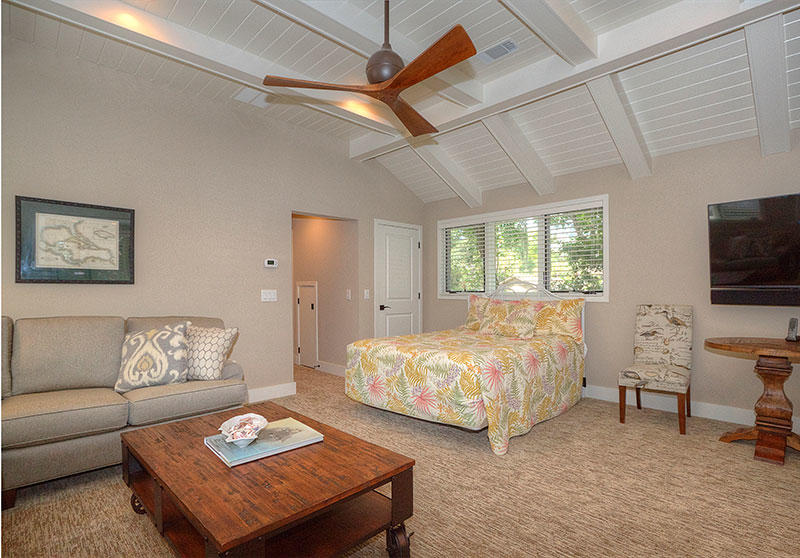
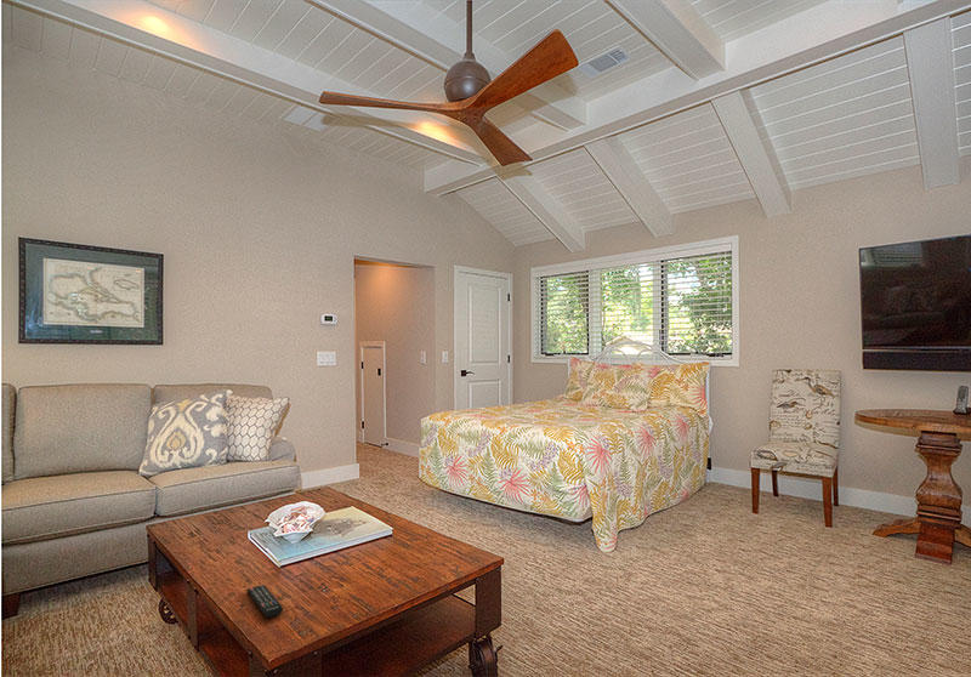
+ remote control [245,584,284,619]
